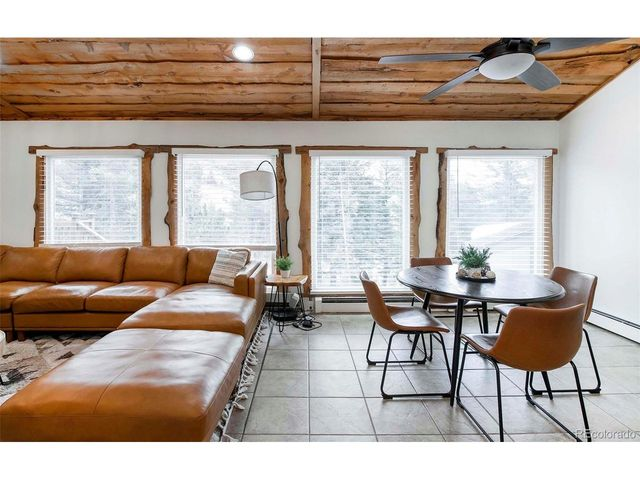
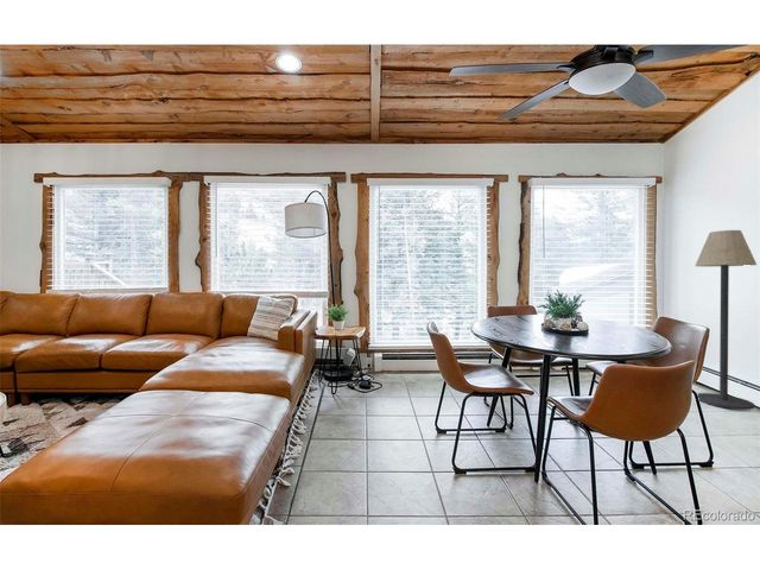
+ floor lamp [694,229,758,411]
